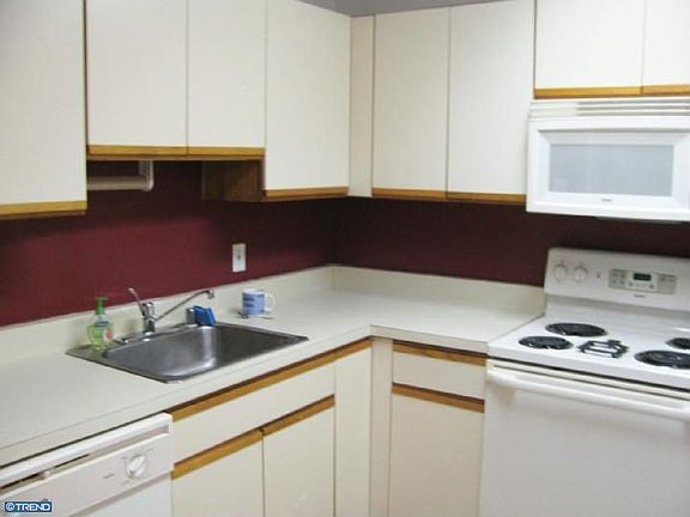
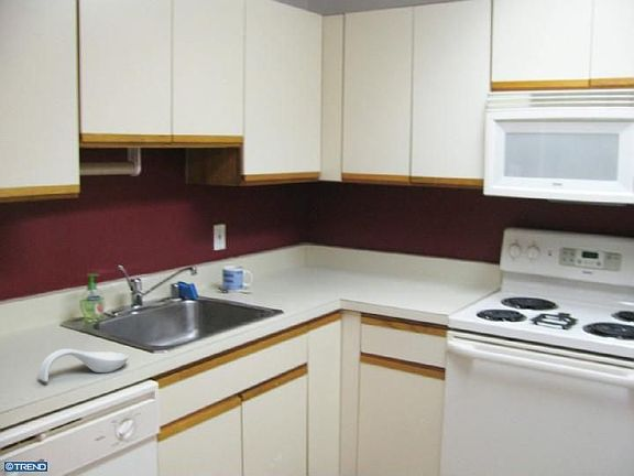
+ spoon rest [37,348,129,382]
